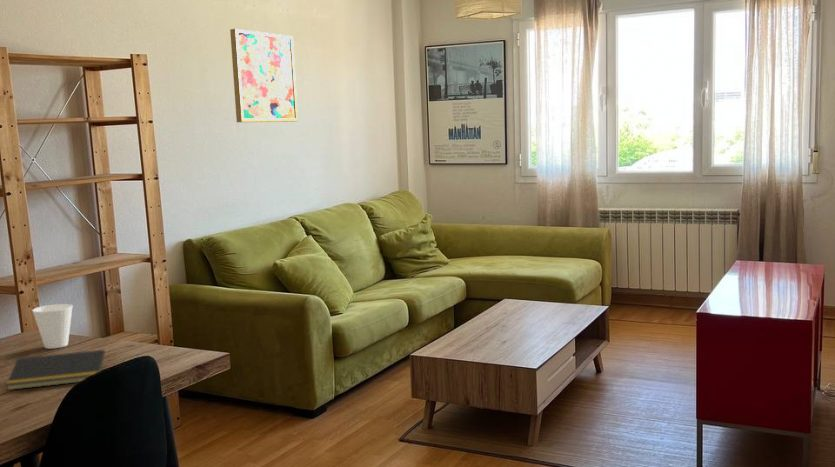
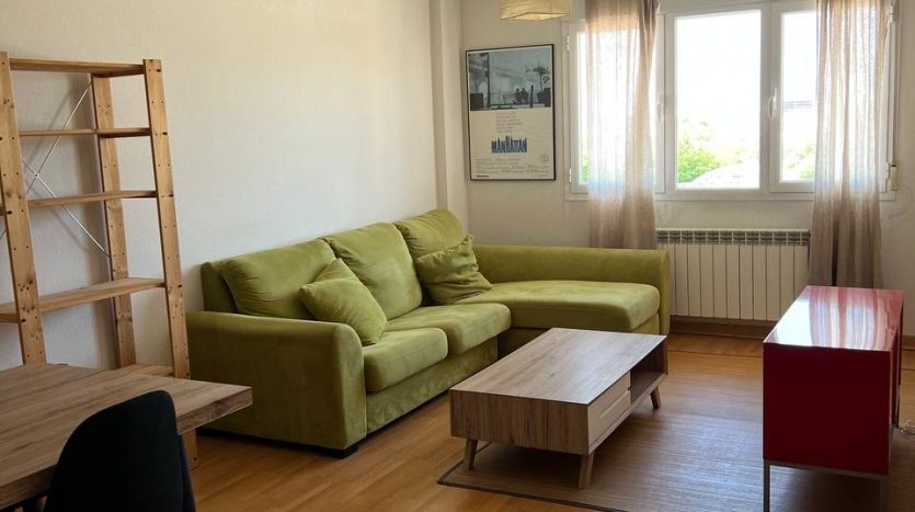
- notepad [5,349,106,391]
- wall art [229,28,299,123]
- cup [31,303,74,350]
